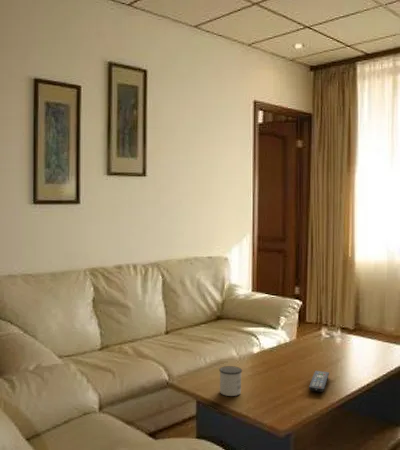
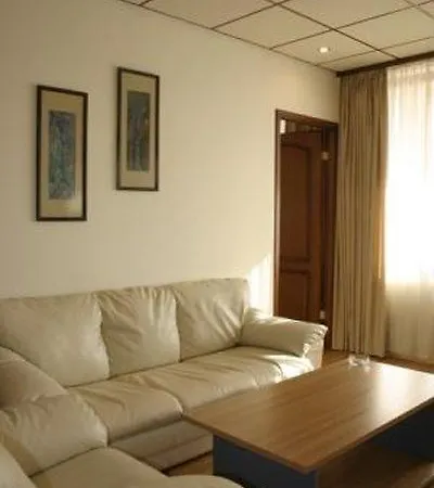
- remote control [308,370,330,393]
- mug [218,365,243,397]
